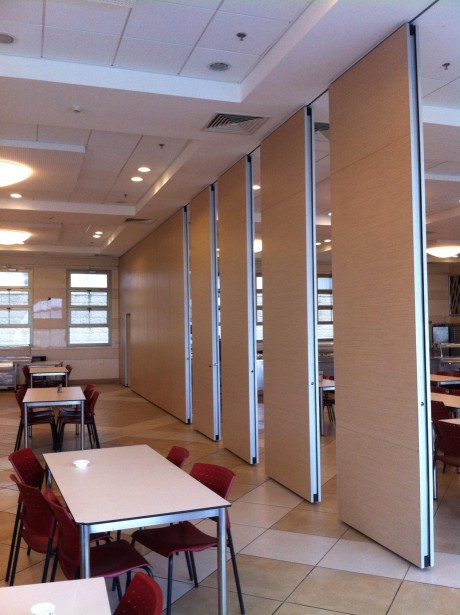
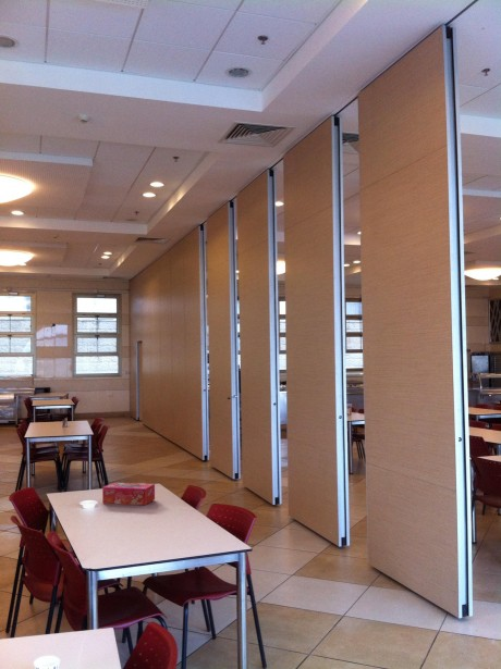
+ tissue box [101,482,156,506]
